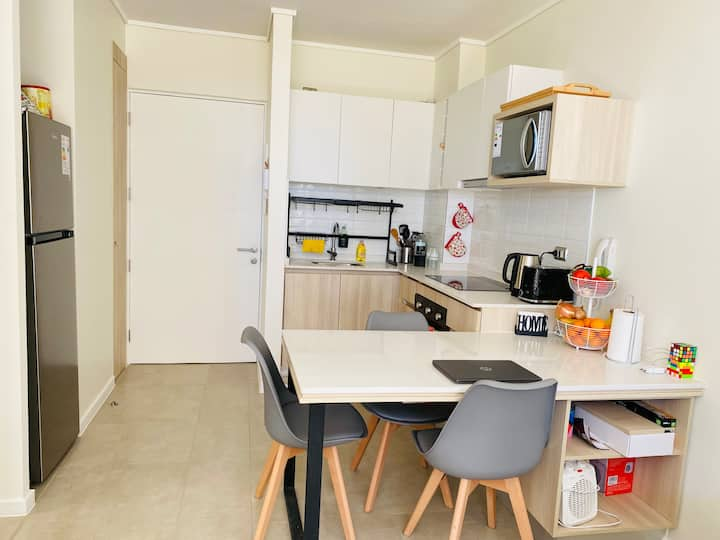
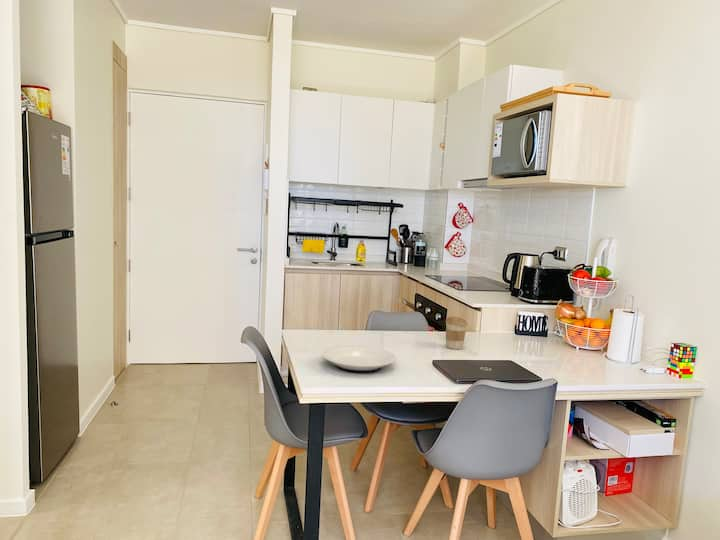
+ plate [321,345,397,374]
+ coffee cup [445,316,468,350]
